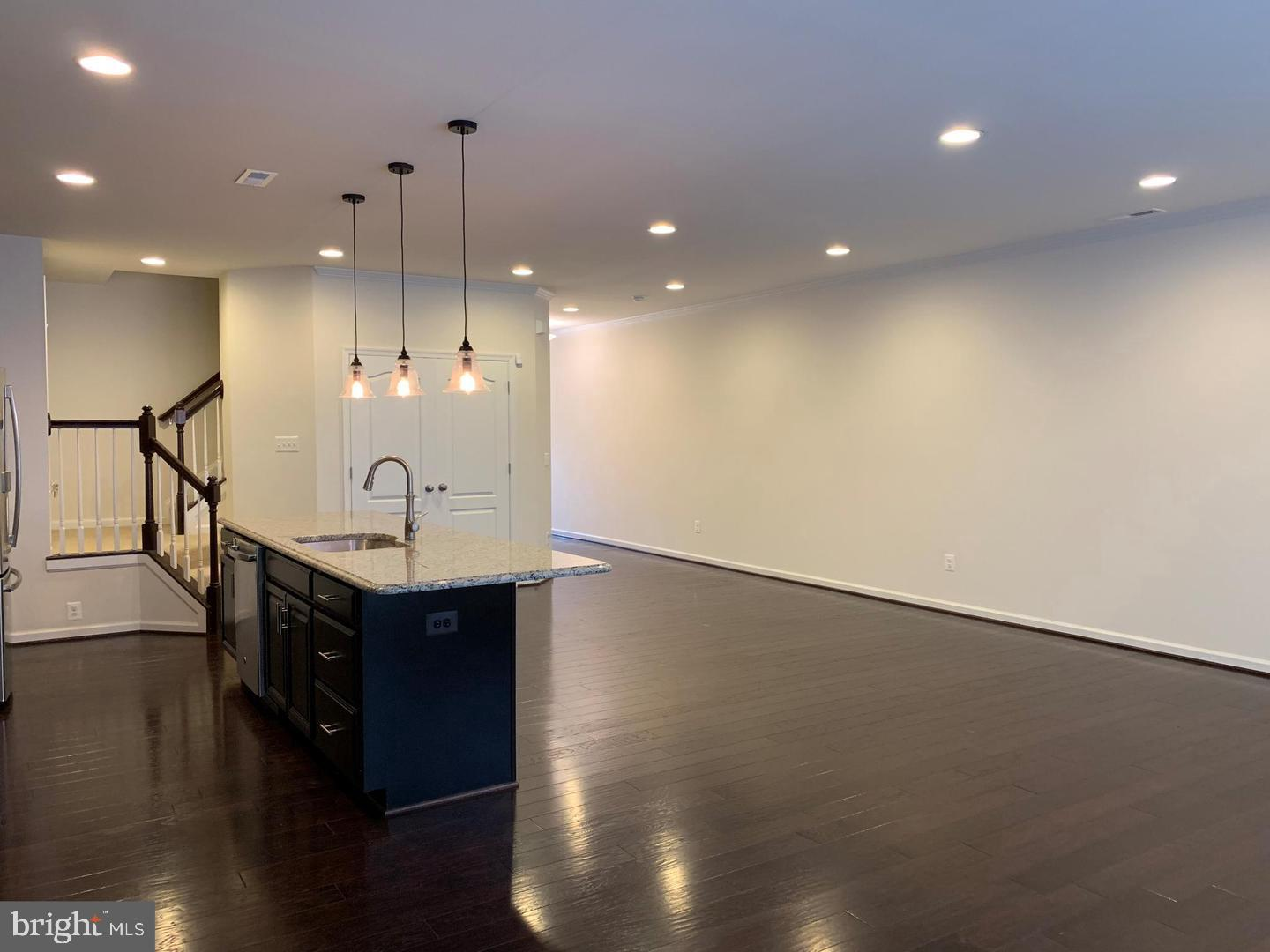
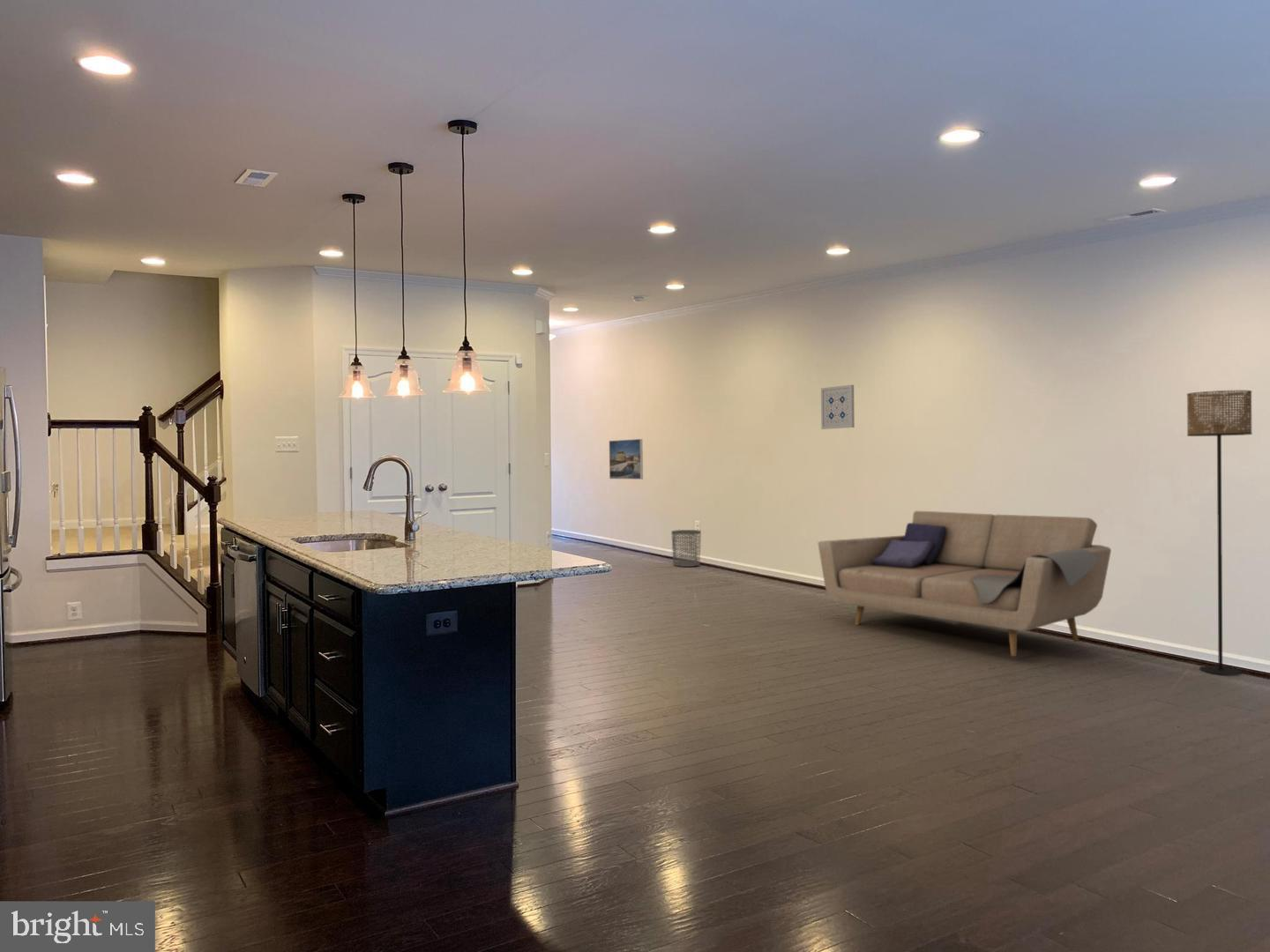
+ wall art [820,384,855,430]
+ waste bin [670,529,702,568]
+ sofa [817,510,1112,658]
+ floor lamp [1186,390,1253,676]
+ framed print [609,438,644,480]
